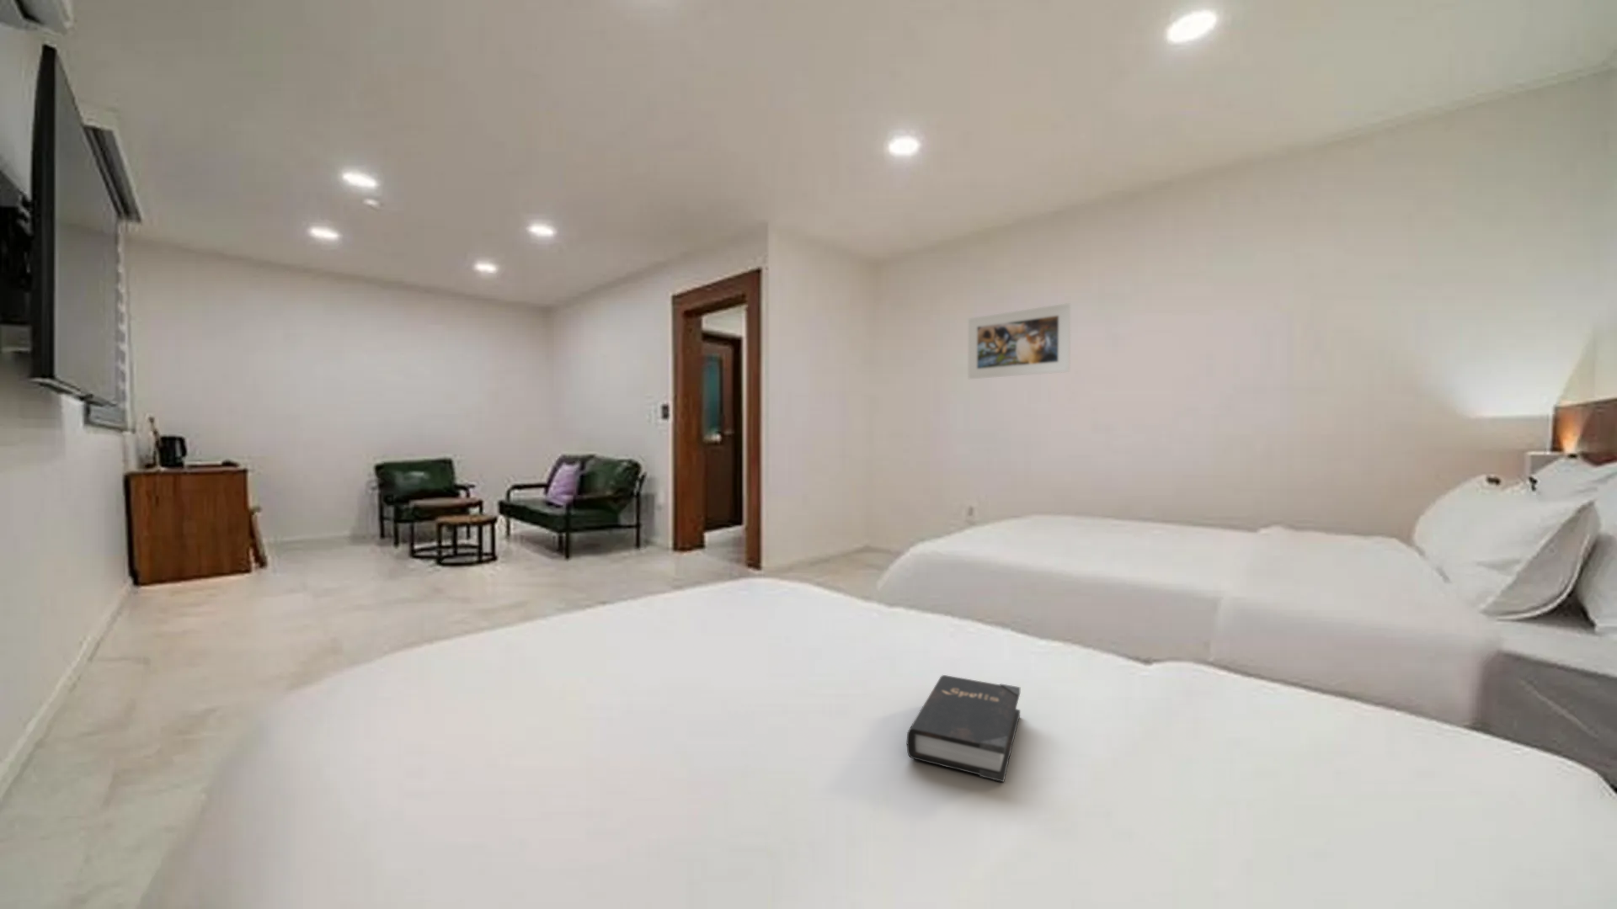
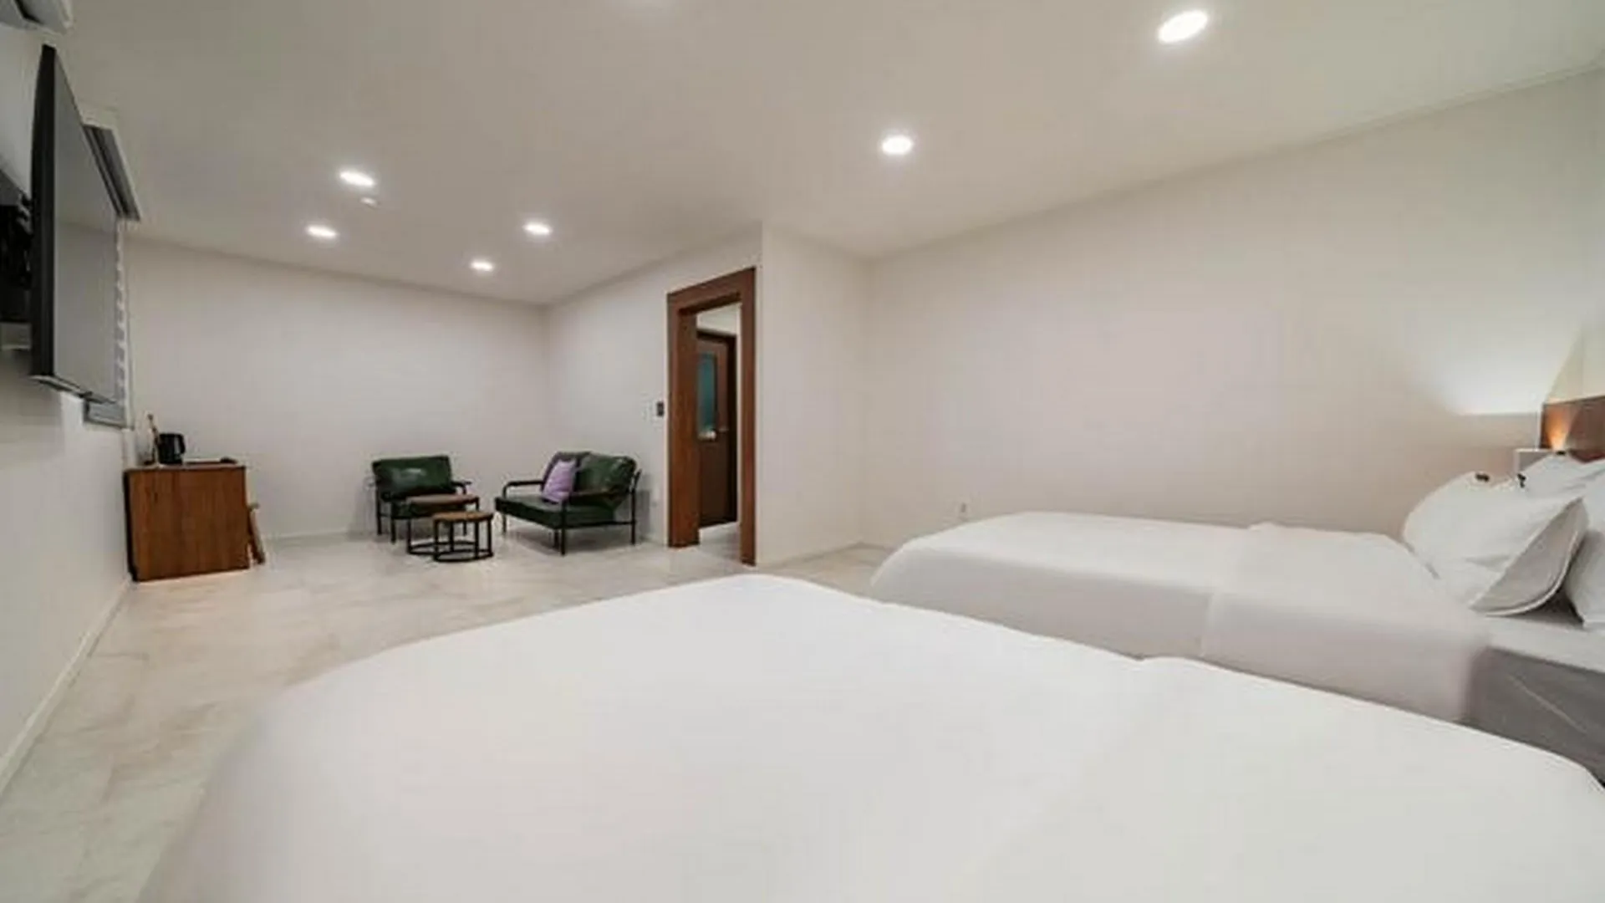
- hardback book [905,674,1021,782]
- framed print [967,302,1072,380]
